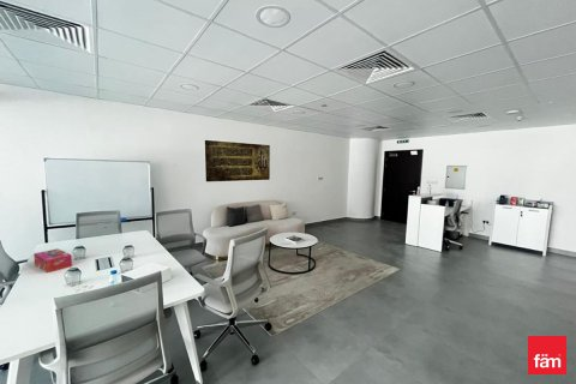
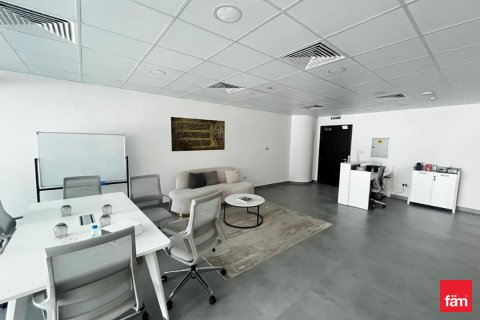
- tissue box [32,247,73,274]
